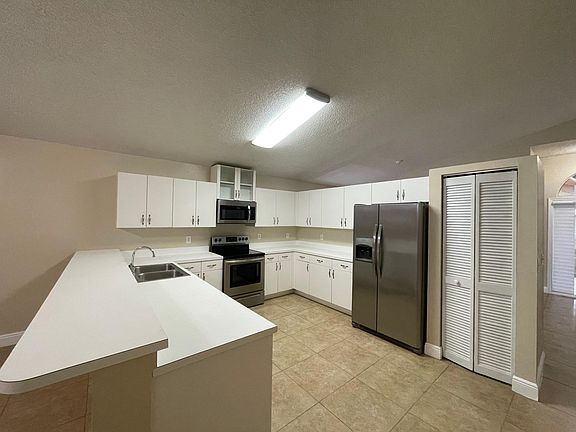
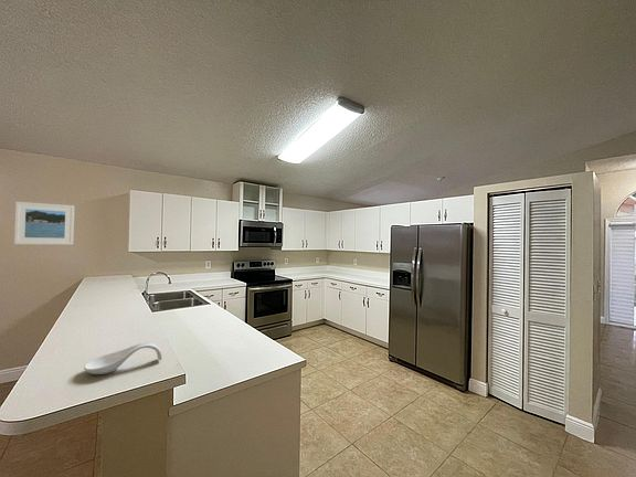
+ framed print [13,201,75,246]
+ spoon rest [83,342,163,375]
